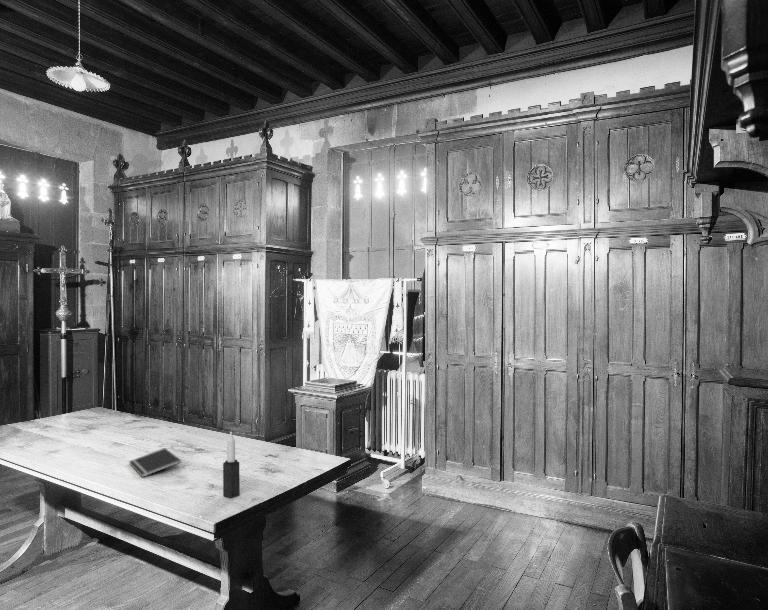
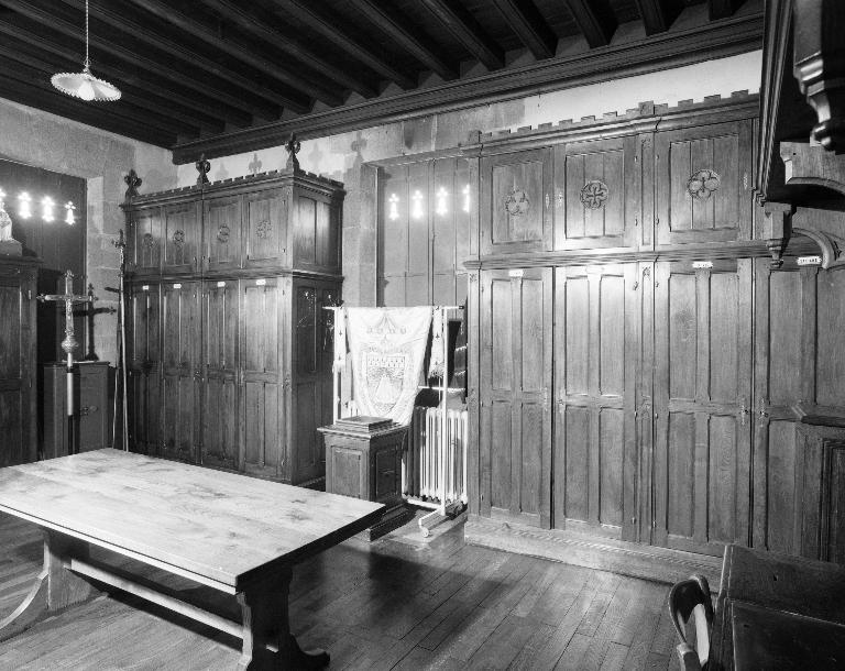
- notepad [128,447,182,478]
- candle [222,431,241,499]
